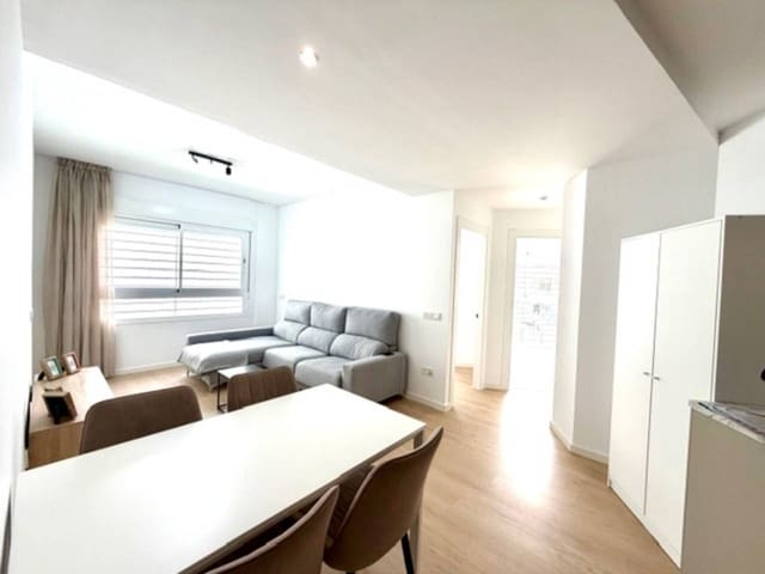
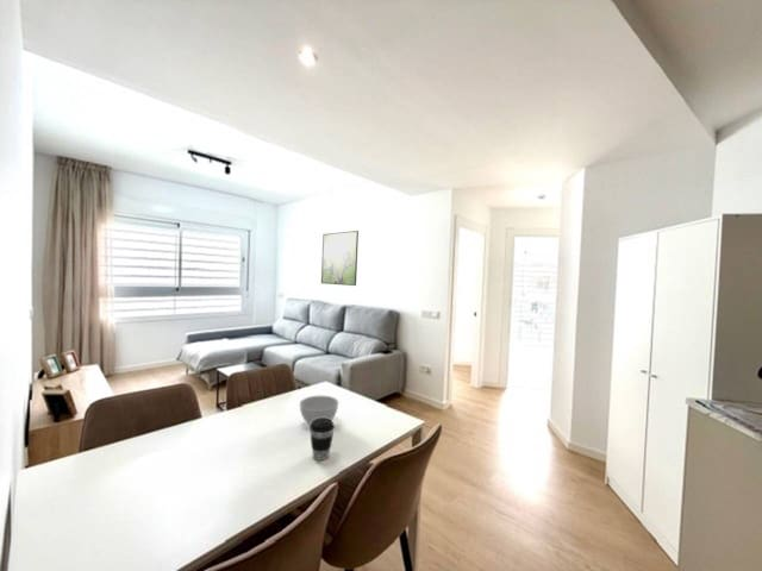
+ bowl [299,395,339,426]
+ coffee cup [308,418,336,462]
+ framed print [320,230,360,287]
